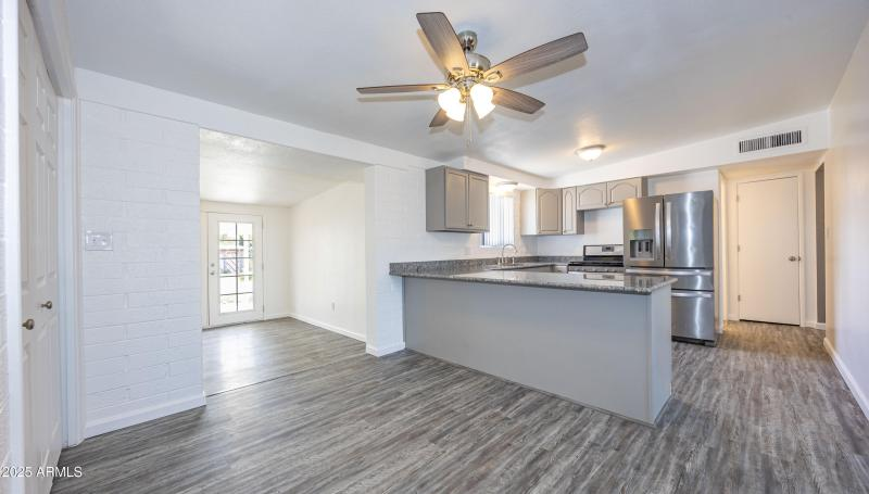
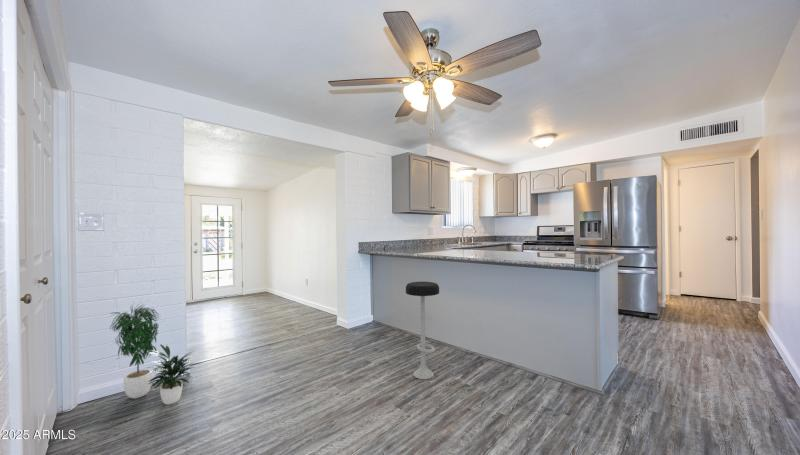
+ potted plant [107,302,194,406]
+ bar stool [405,281,440,380]
